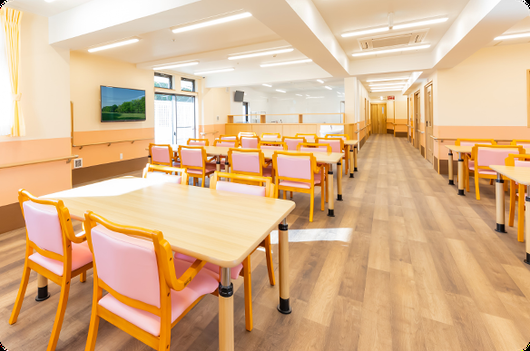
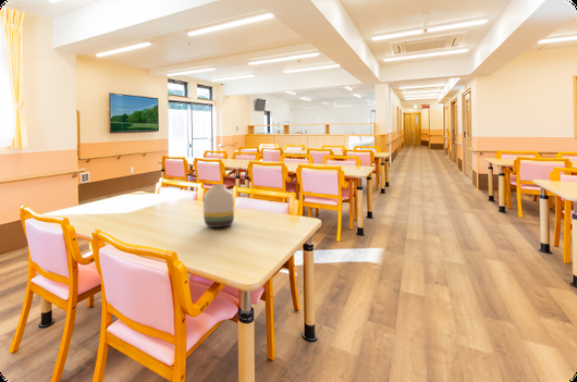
+ vase [202,183,235,229]
